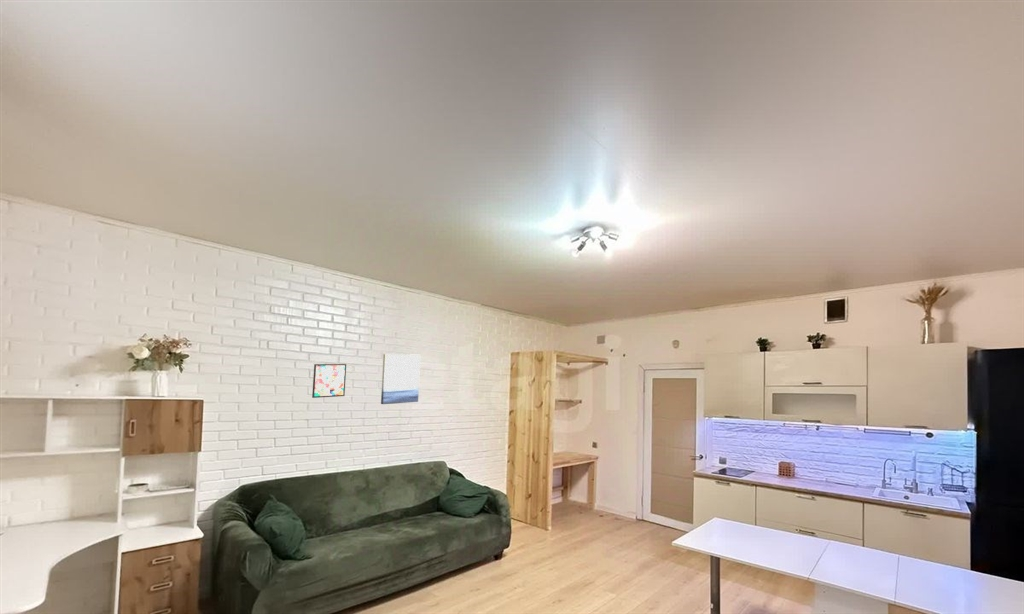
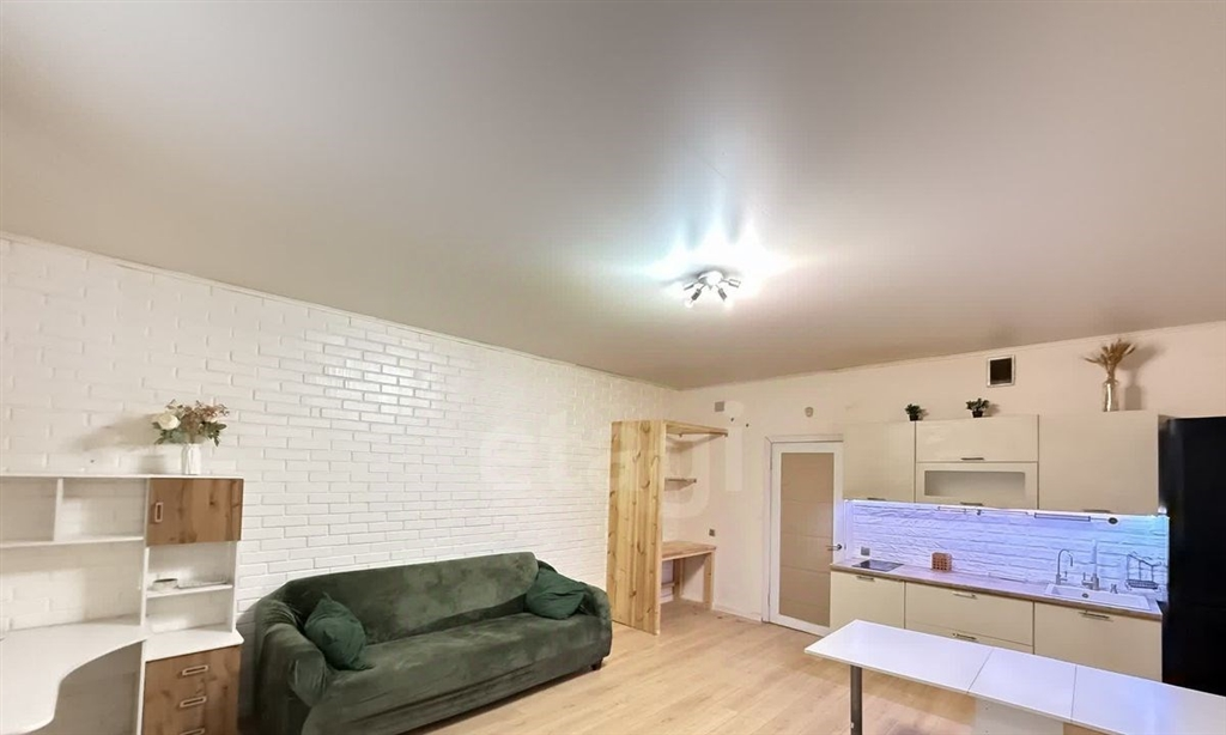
- wall art [380,353,421,405]
- wall art [311,363,347,399]
